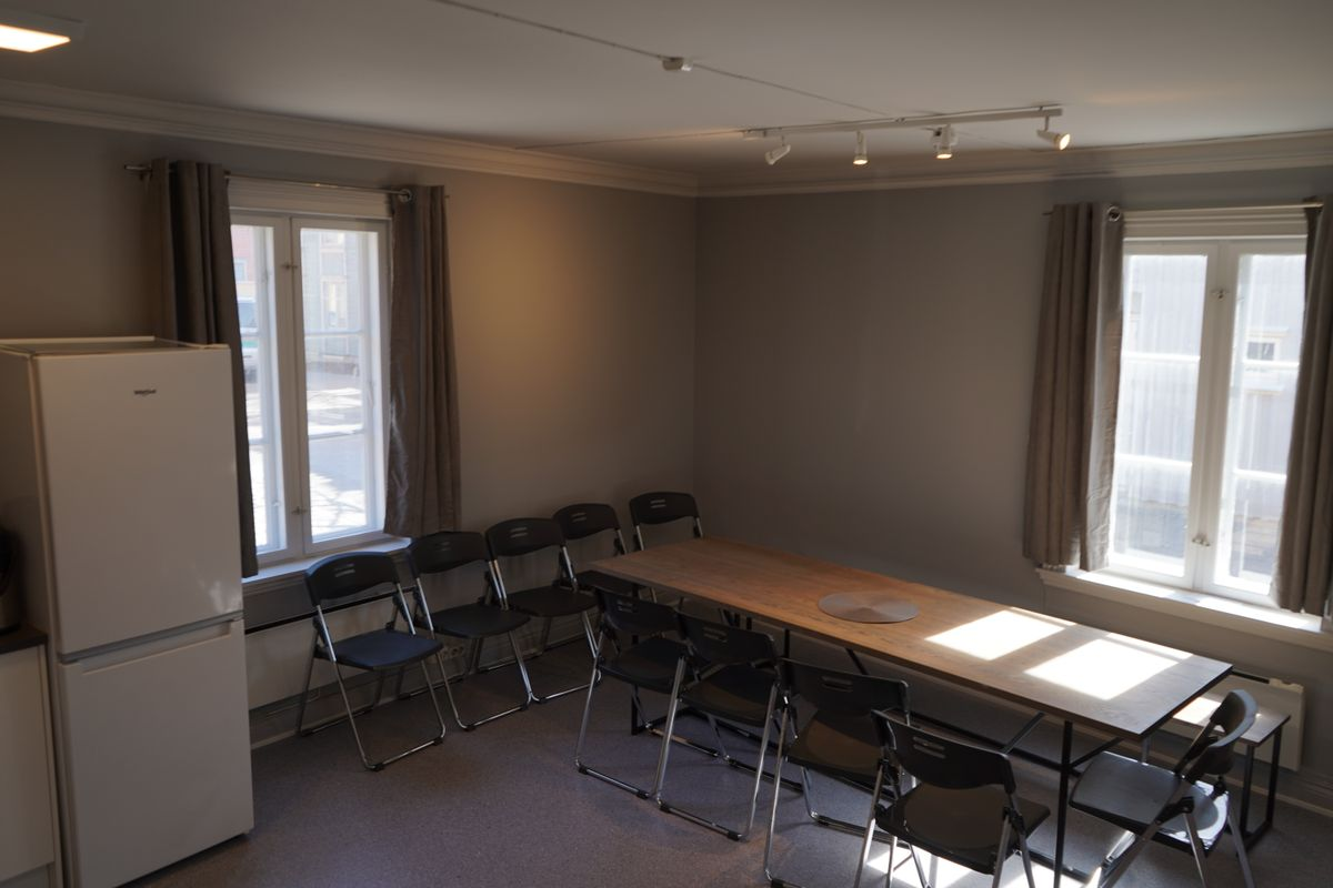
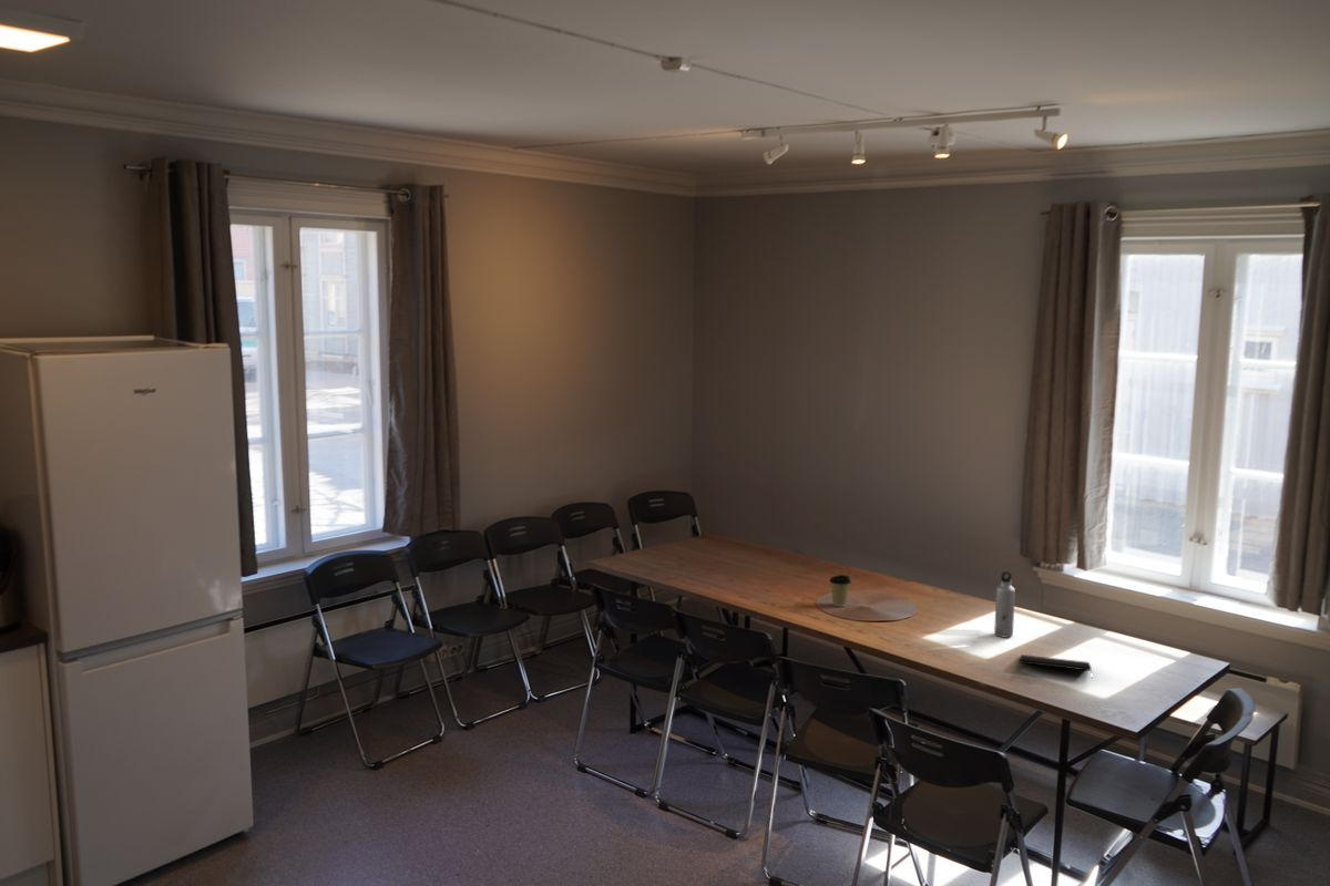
+ notepad [1019,653,1094,681]
+ coffee cup [828,574,852,608]
+ water bottle [993,570,1016,638]
